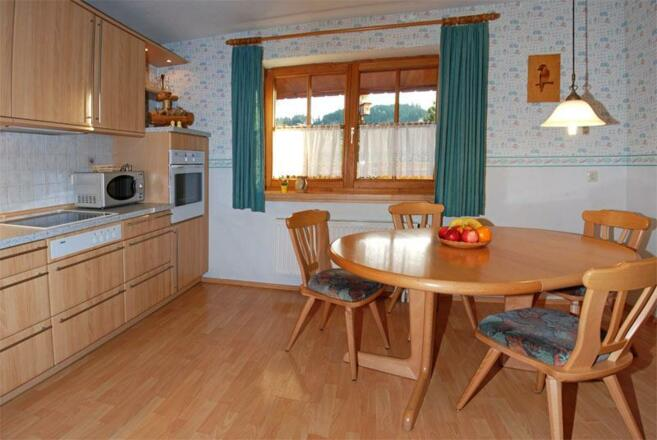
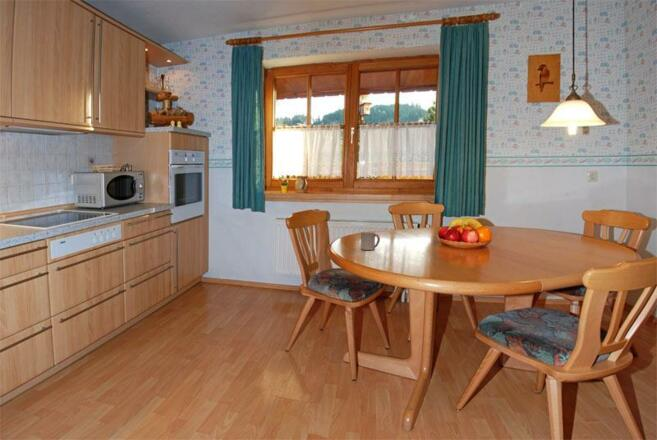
+ cup [360,231,381,251]
